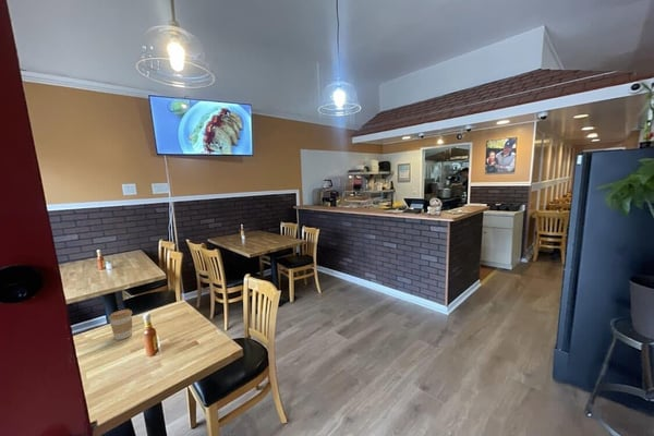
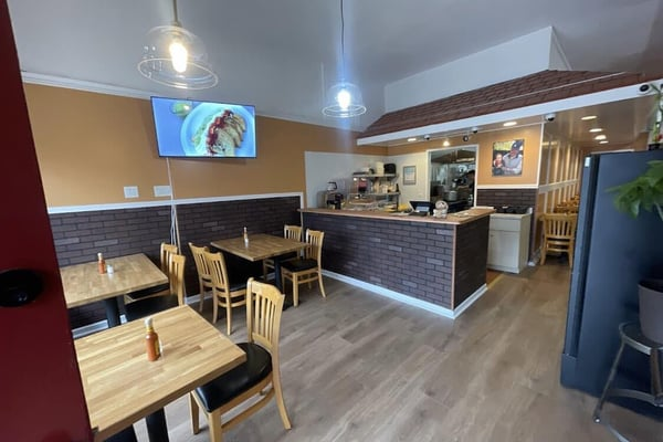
- coffee cup [108,308,133,341]
